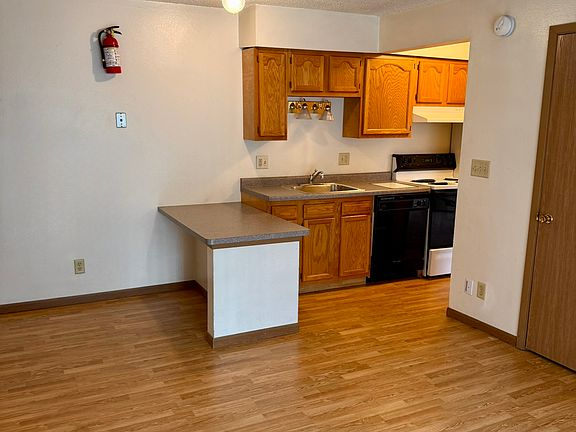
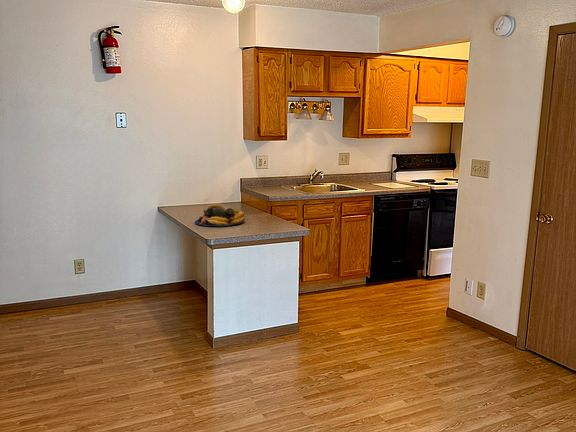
+ fruit bowl [194,204,246,227]
